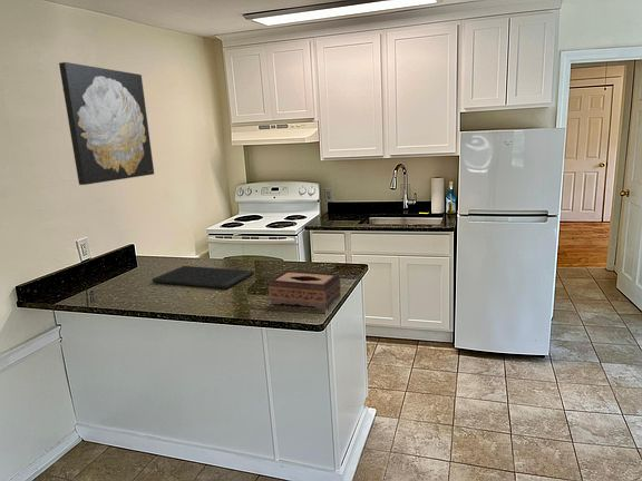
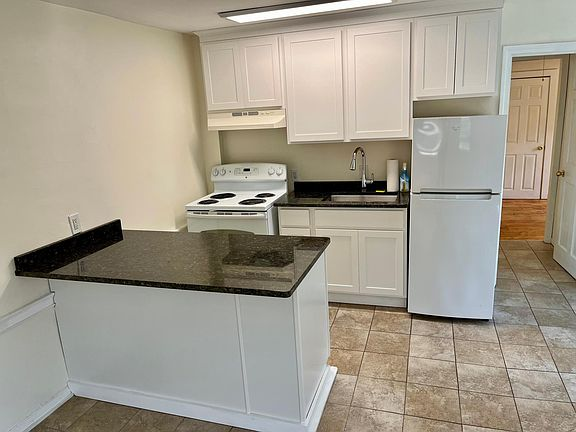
- wall art [58,61,155,186]
- tissue box [268,268,342,311]
- cutting board [150,265,255,289]
